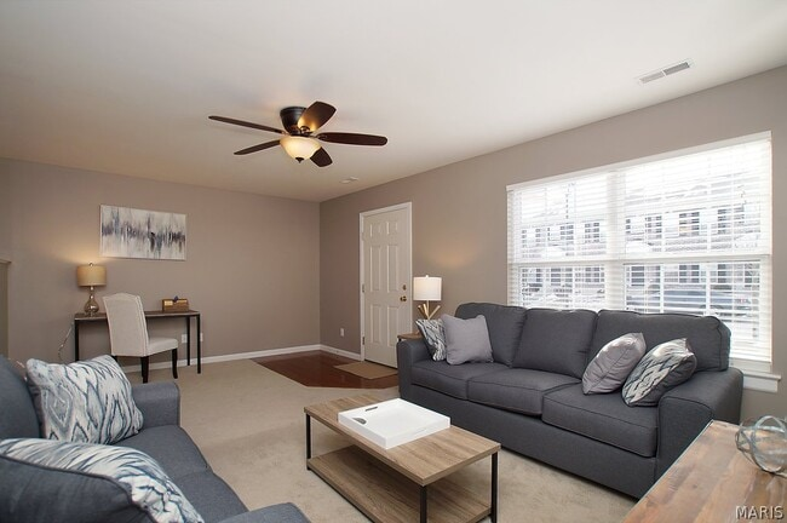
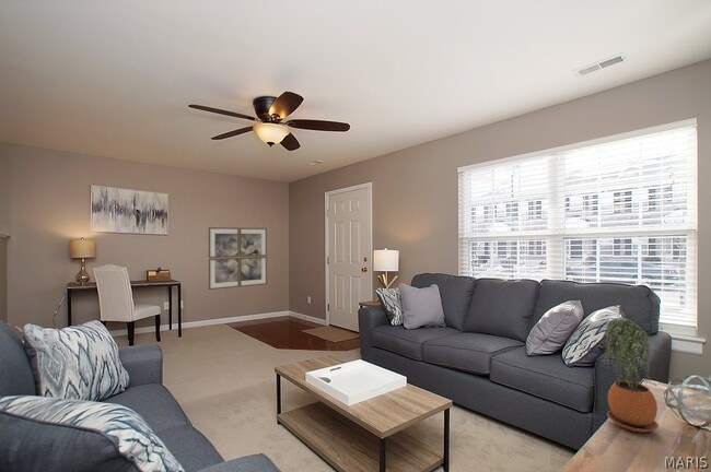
+ potted plant [603,317,660,434]
+ wall art [208,226,268,291]
